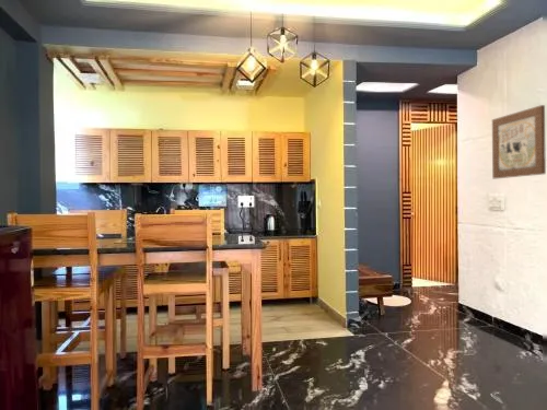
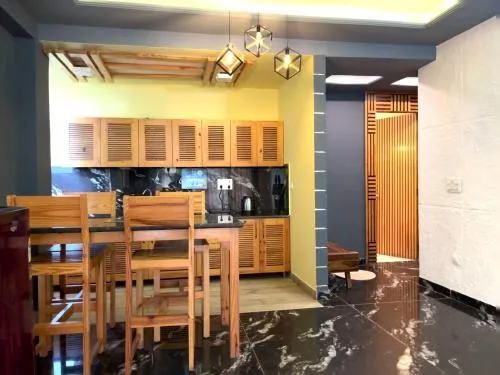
- wall art [491,104,547,179]
